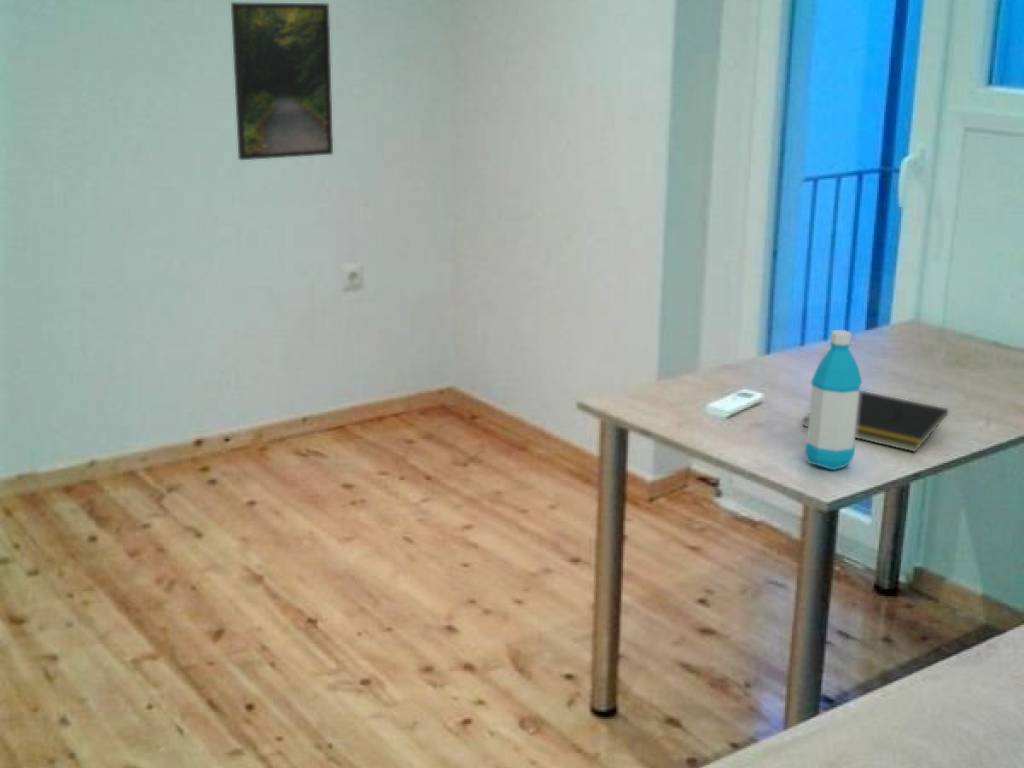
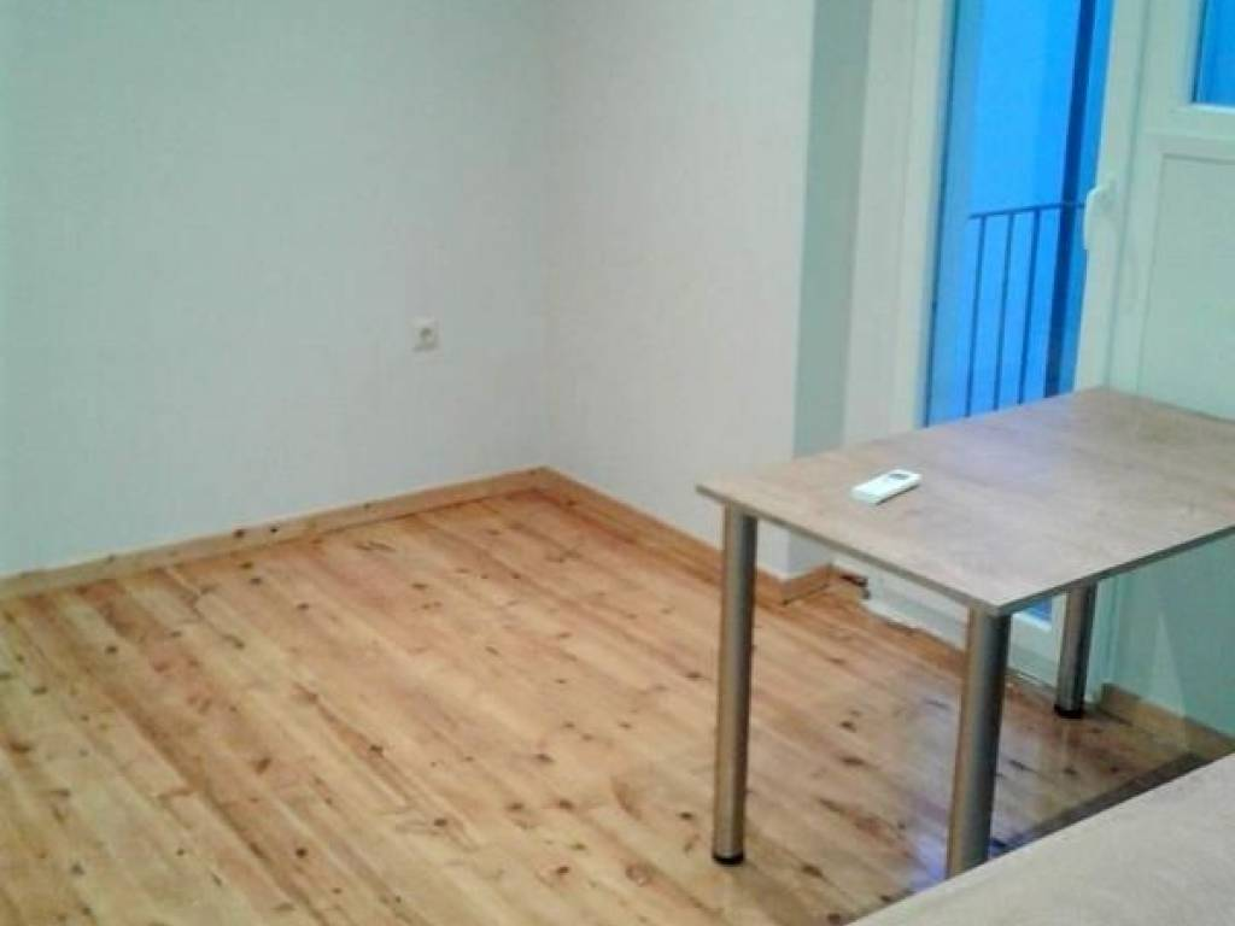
- water bottle [804,329,863,471]
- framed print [230,1,334,161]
- notepad [801,390,949,453]
